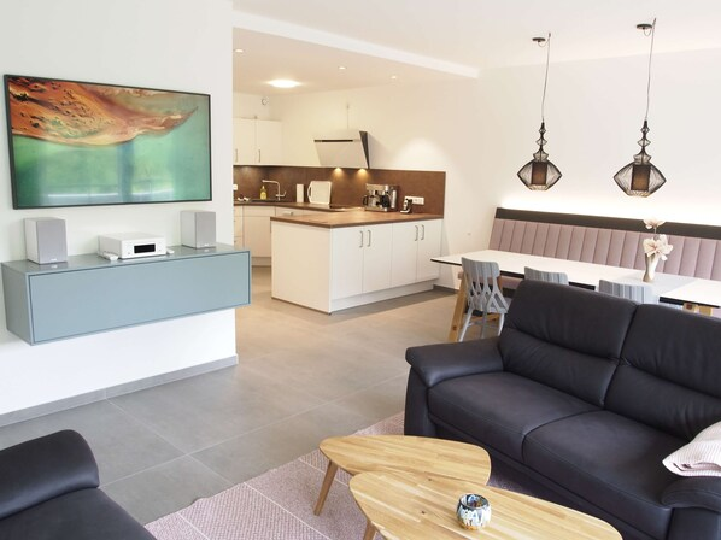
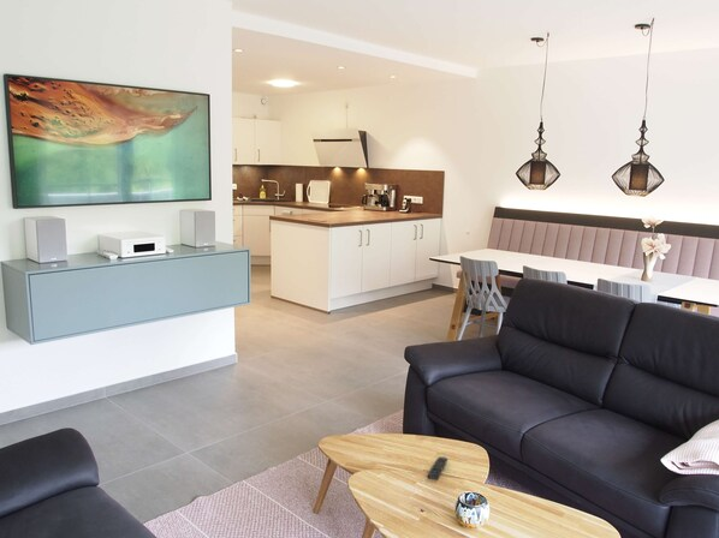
+ remote control [427,455,450,480]
